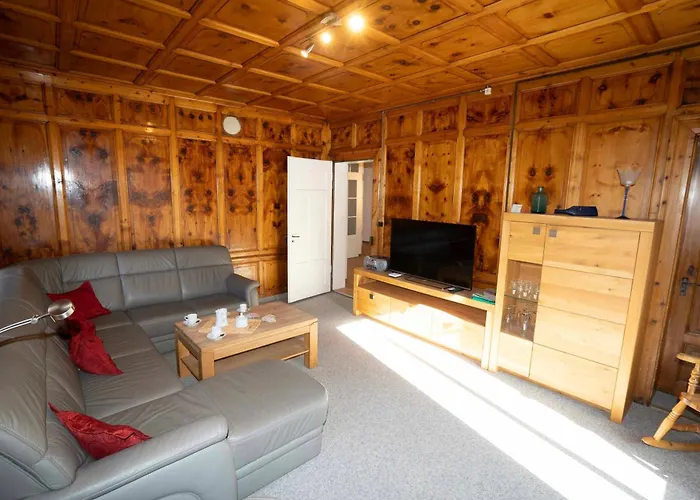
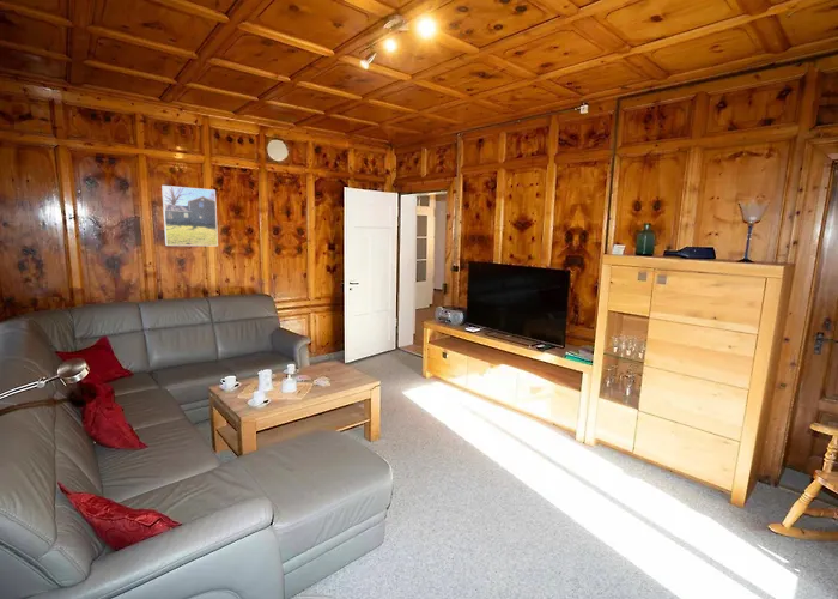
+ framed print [160,184,219,247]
